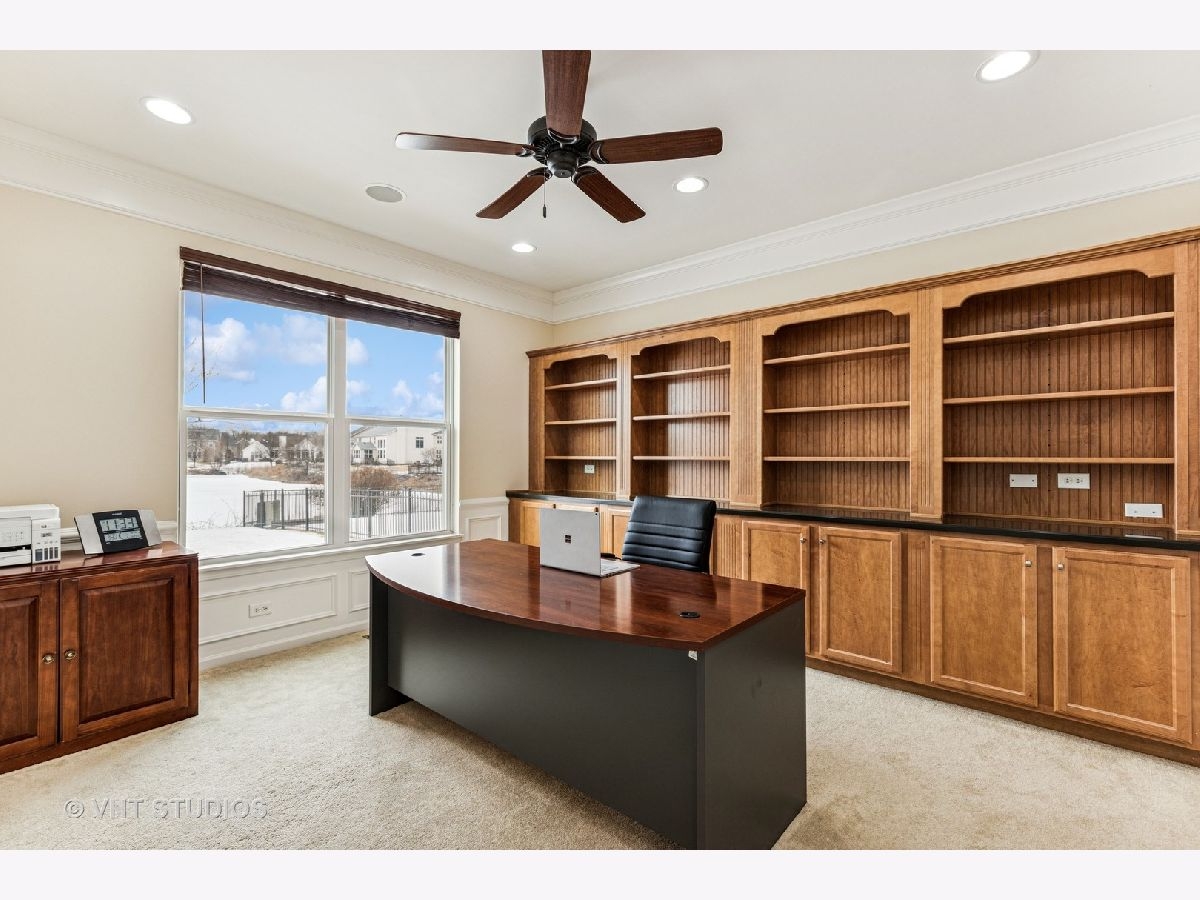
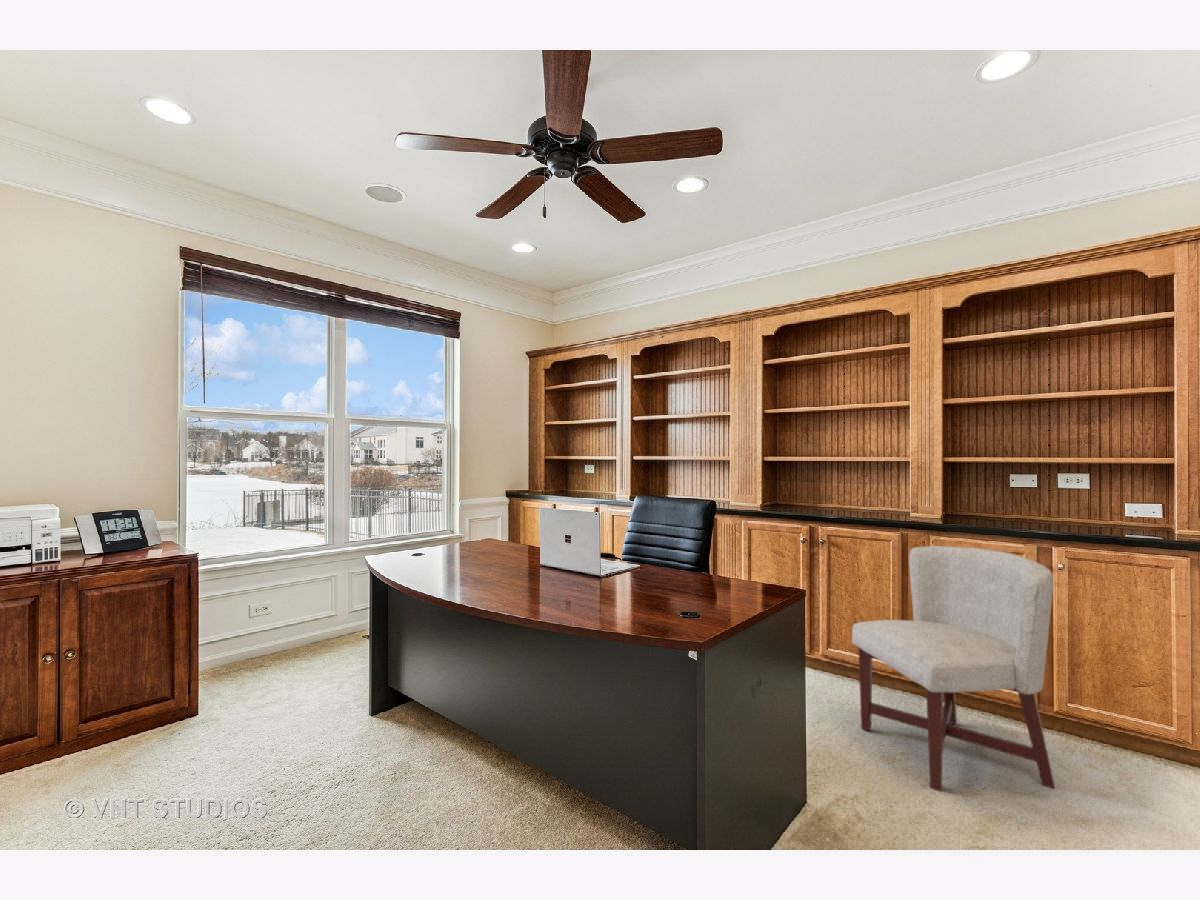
+ chair [851,545,1056,792]
